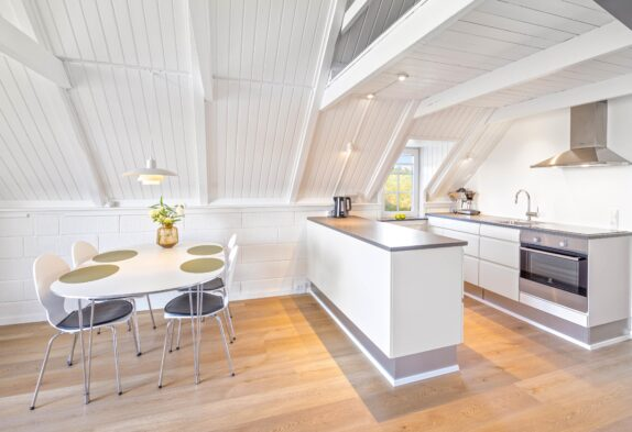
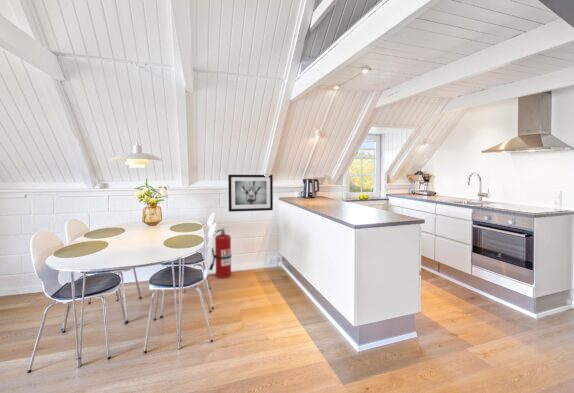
+ wall art [227,174,274,213]
+ fire extinguisher [208,225,232,279]
